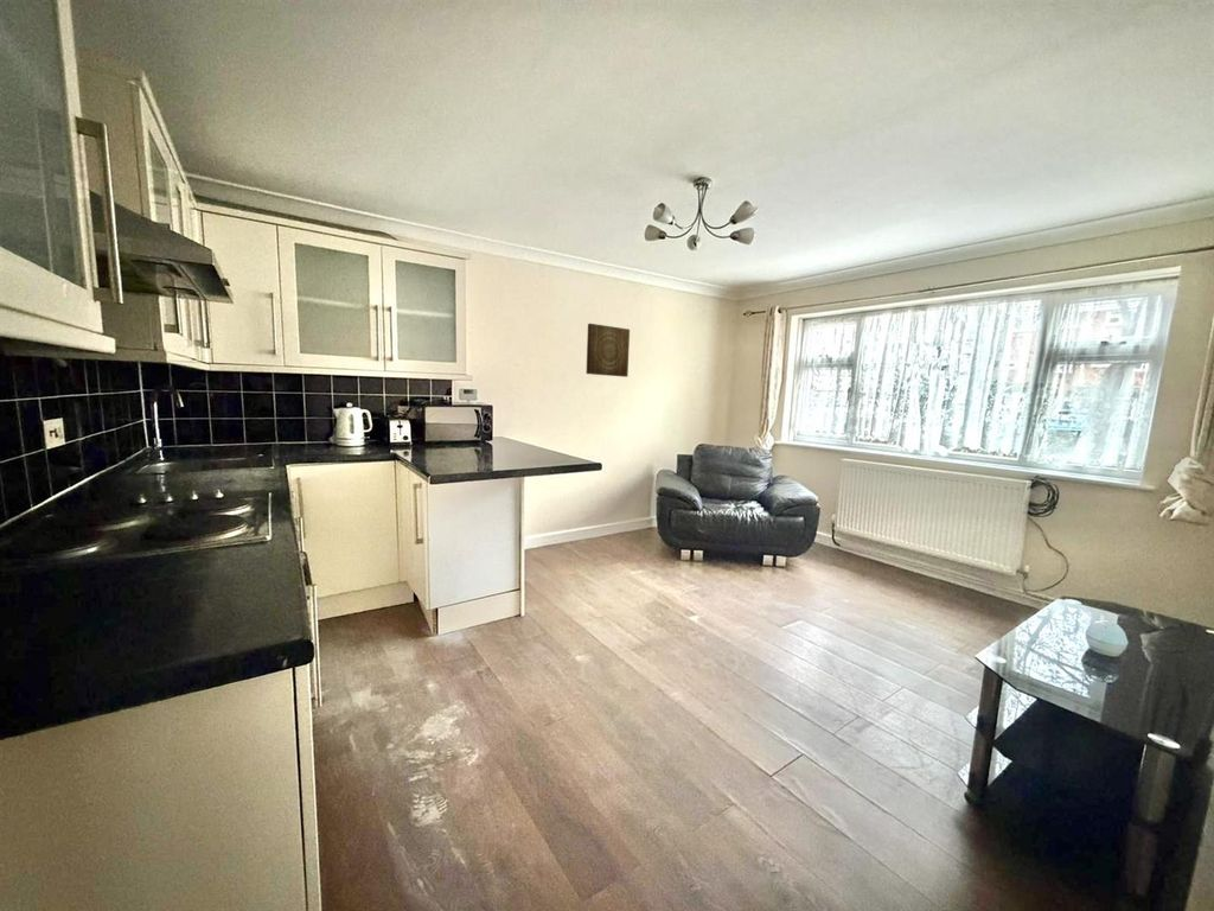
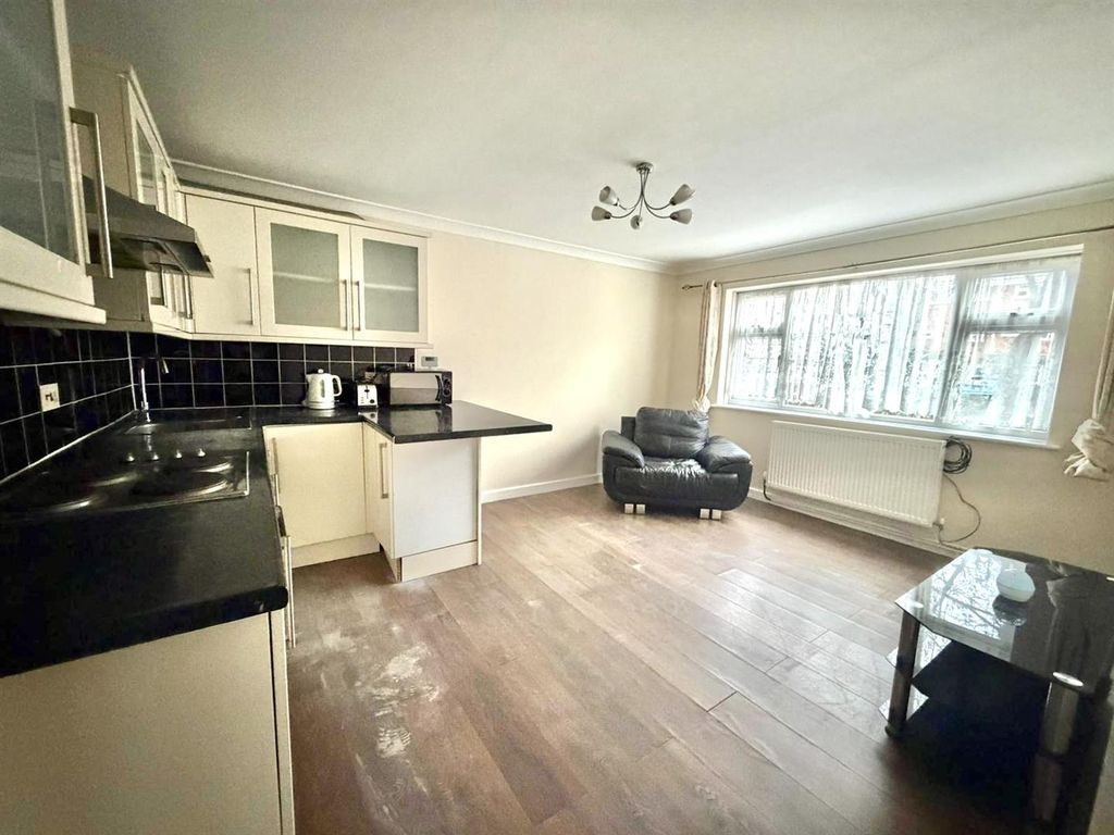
- wall art [586,323,631,378]
